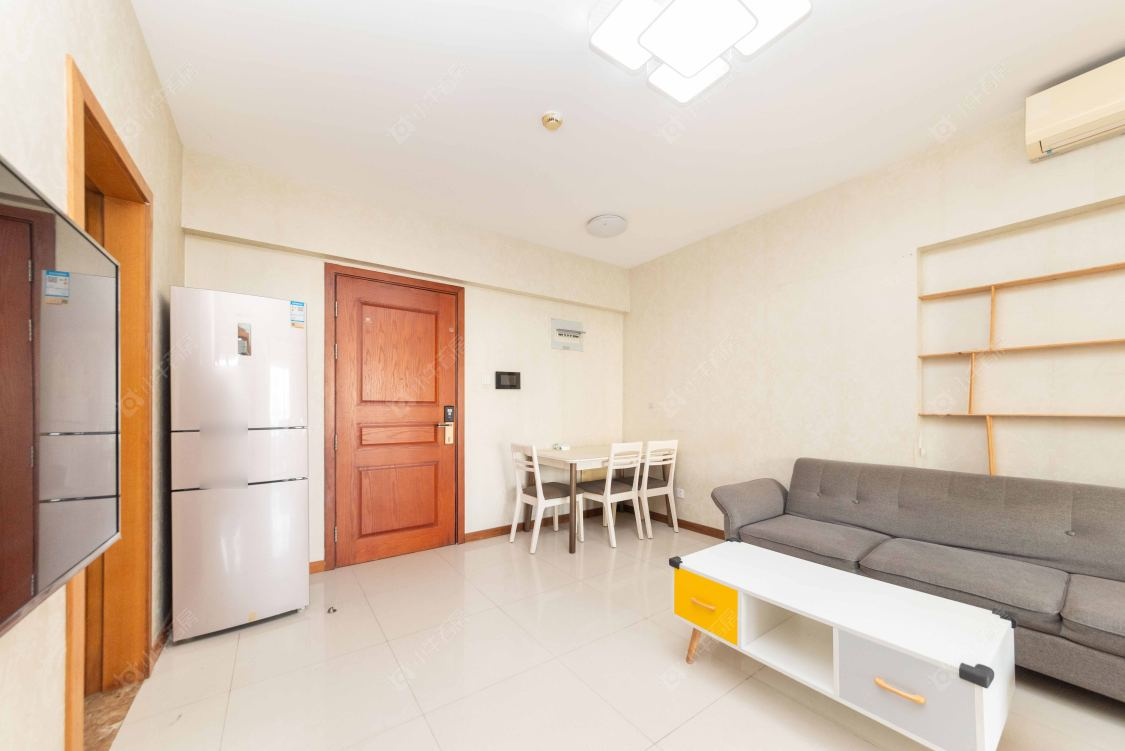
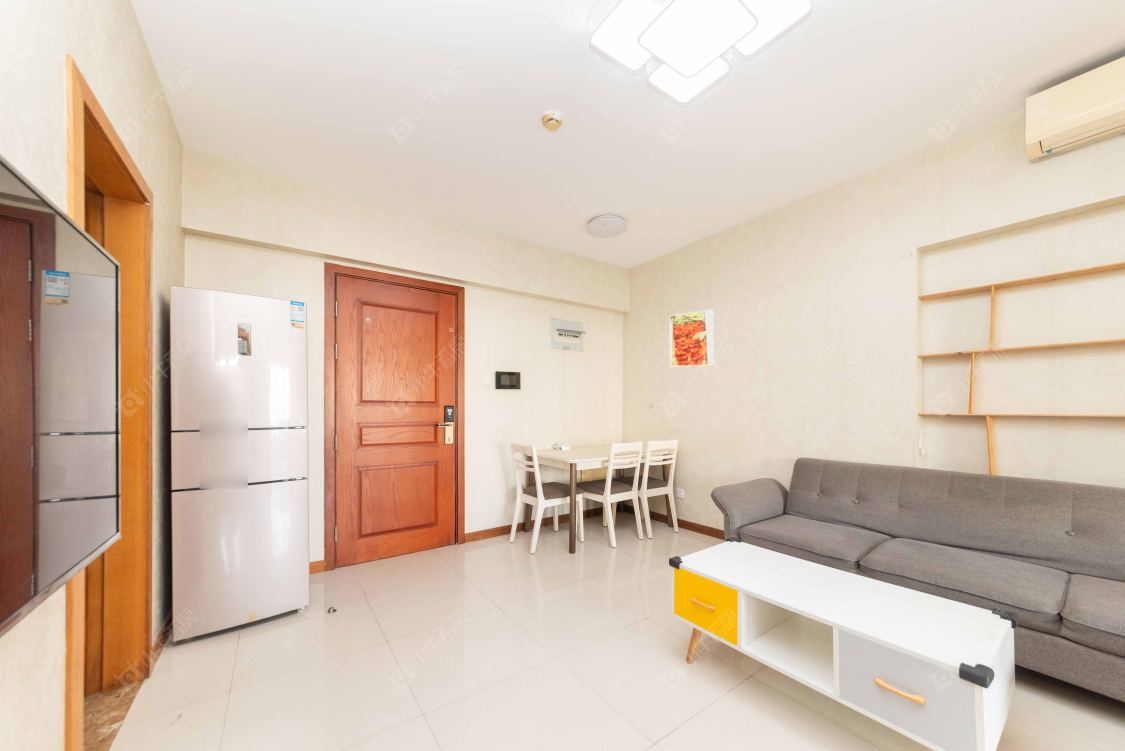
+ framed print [668,308,715,367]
